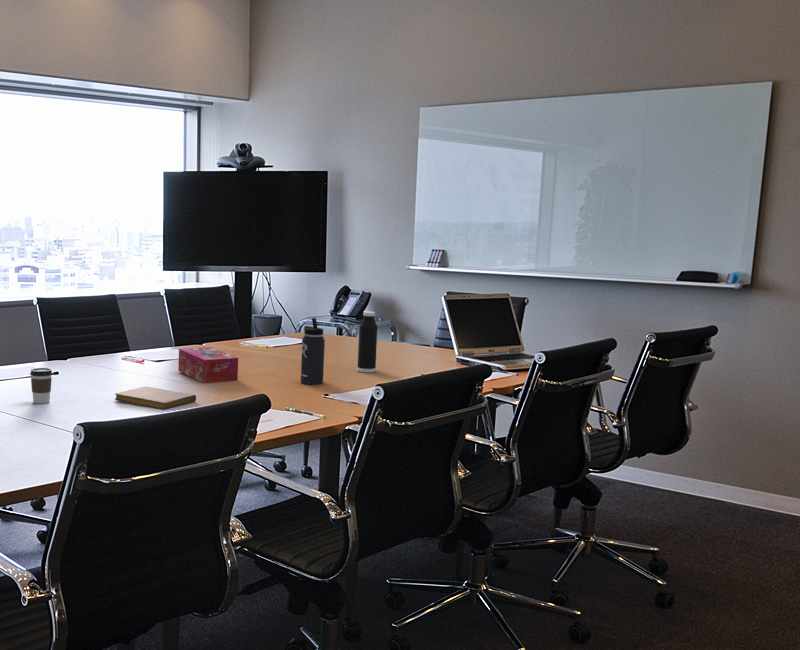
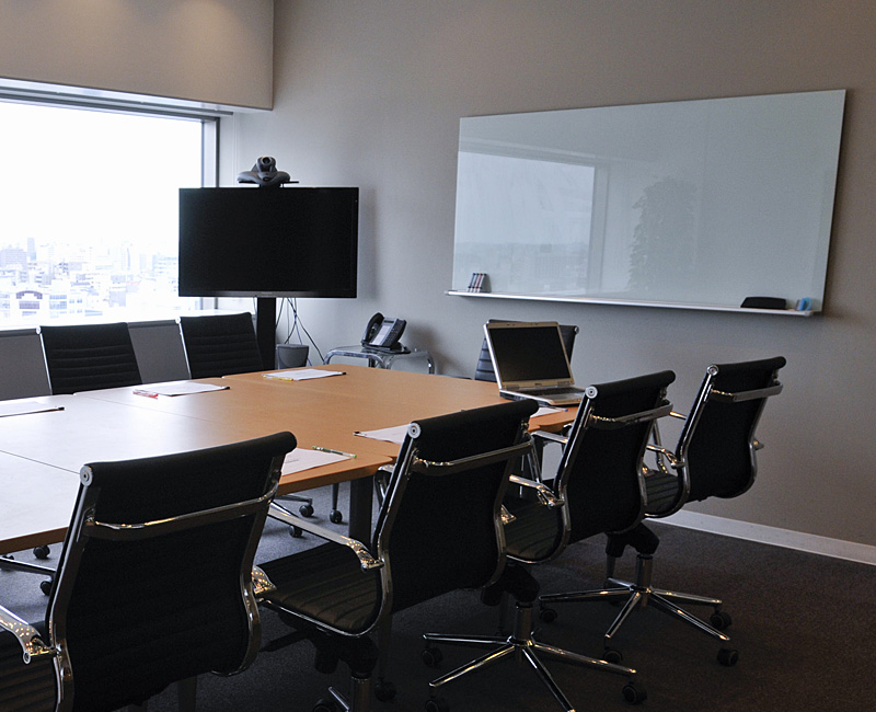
- tissue box [178,346,239,384]
- thermos bottle [300,317,326,386]
- water bottle [356,310,379,374]
- notebook [114,386,197,411]
- coffee cup [29,367,53,405]
